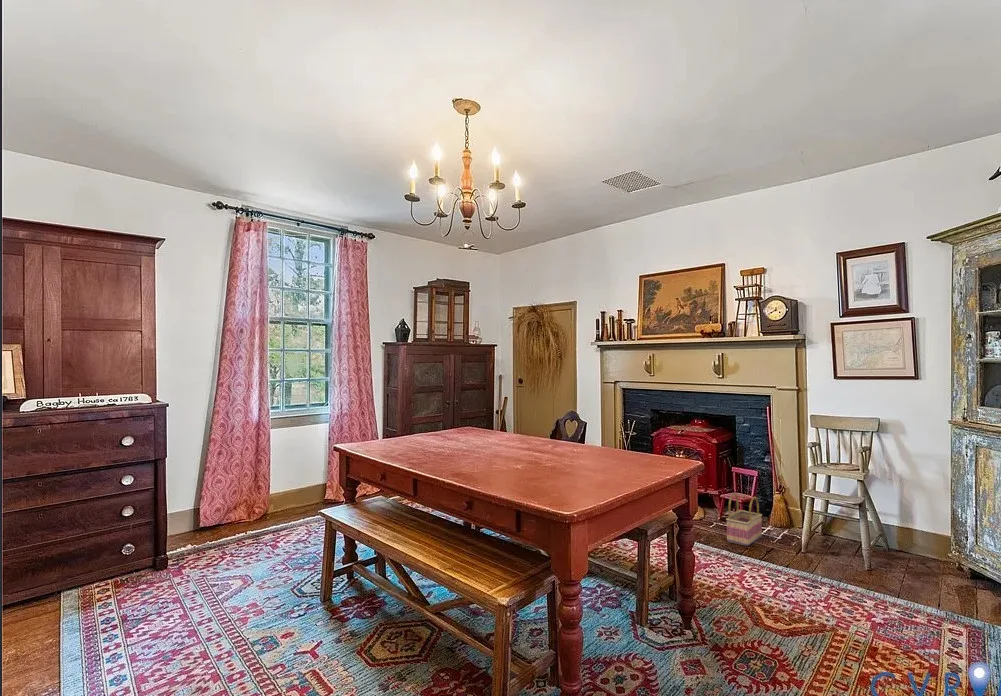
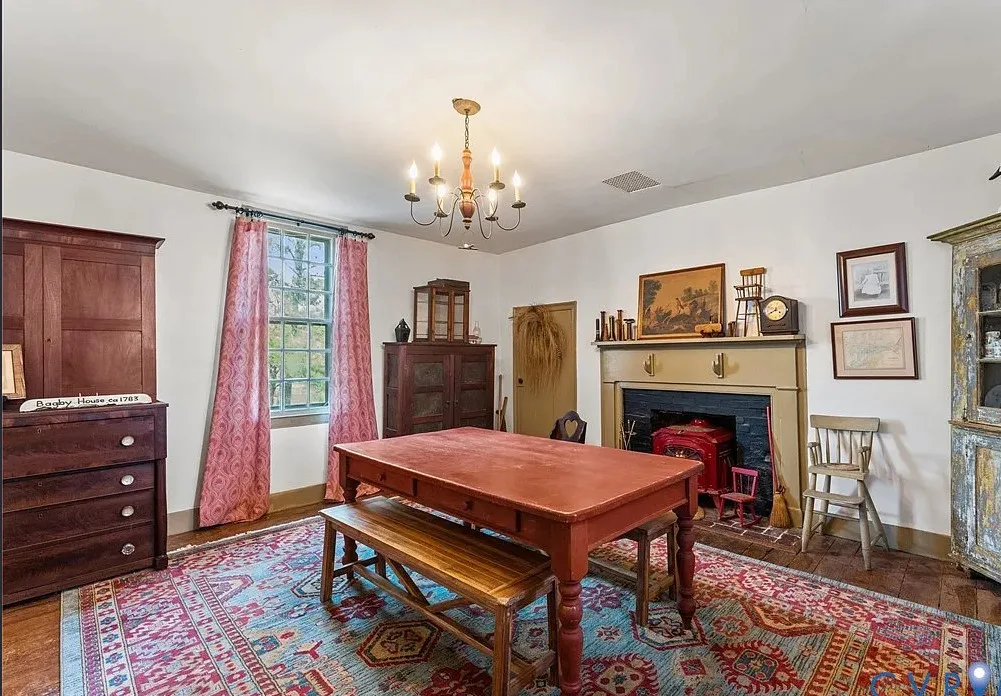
- basket [725,492,763,547]
